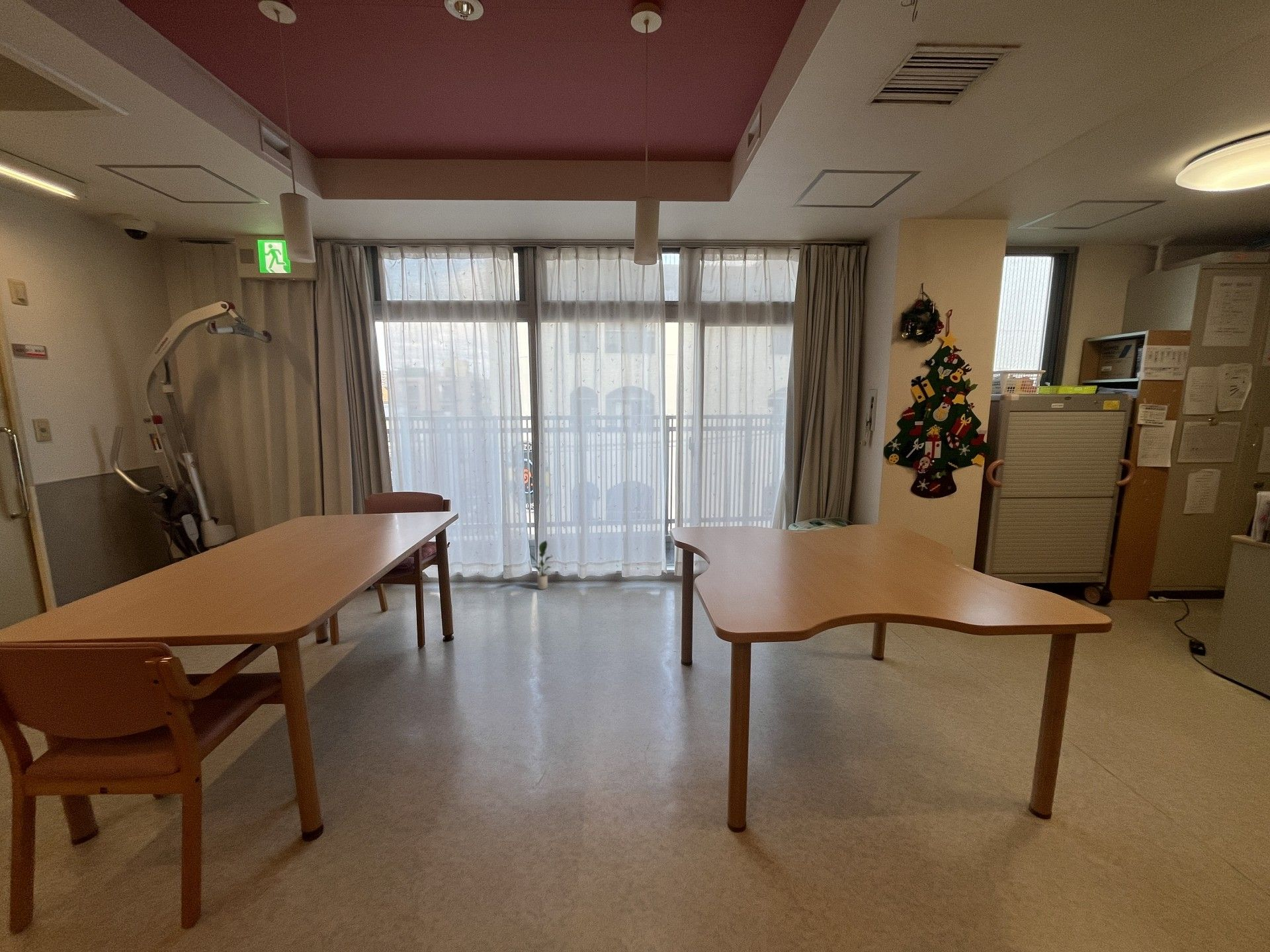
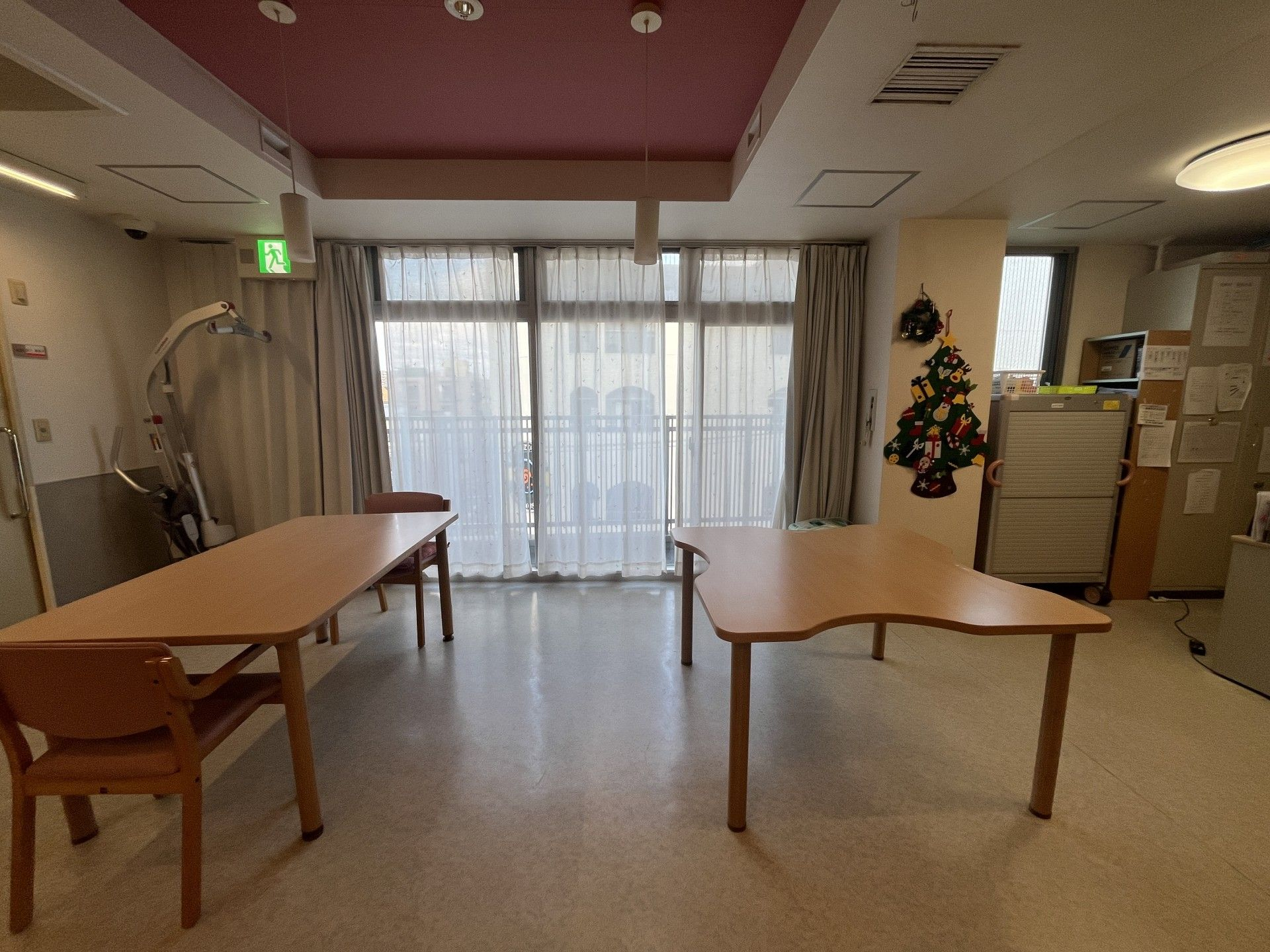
- potted plant [529,539,553,590]
